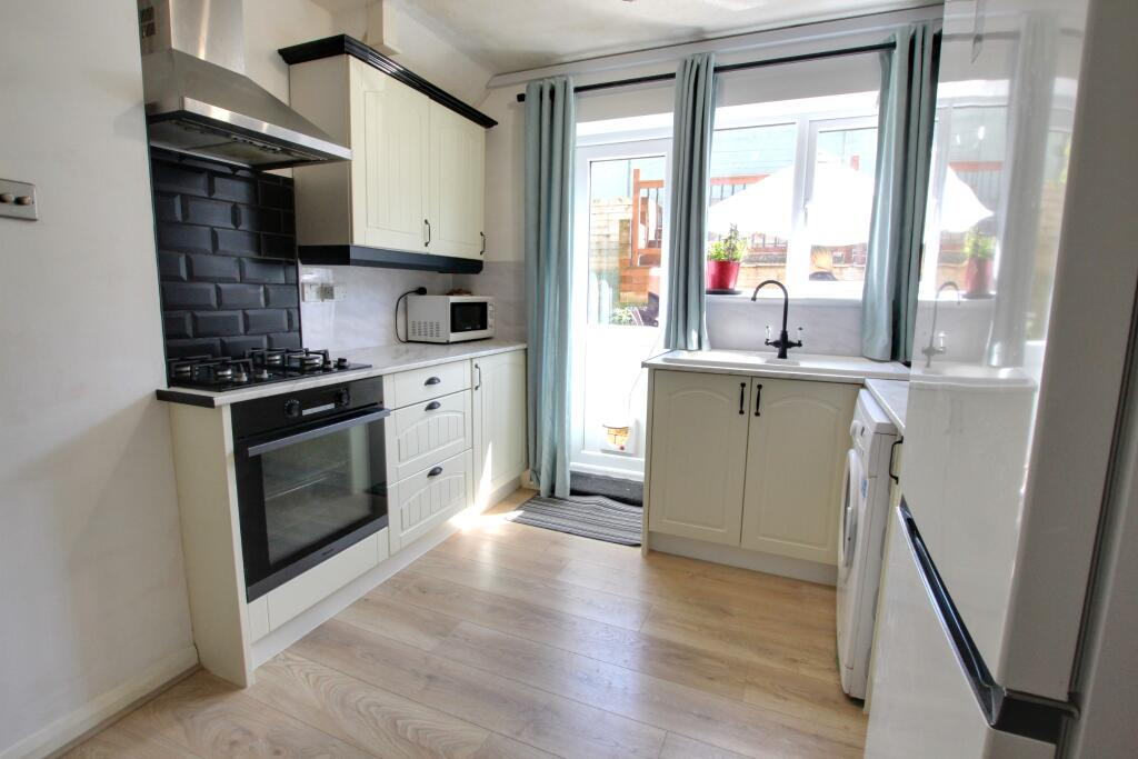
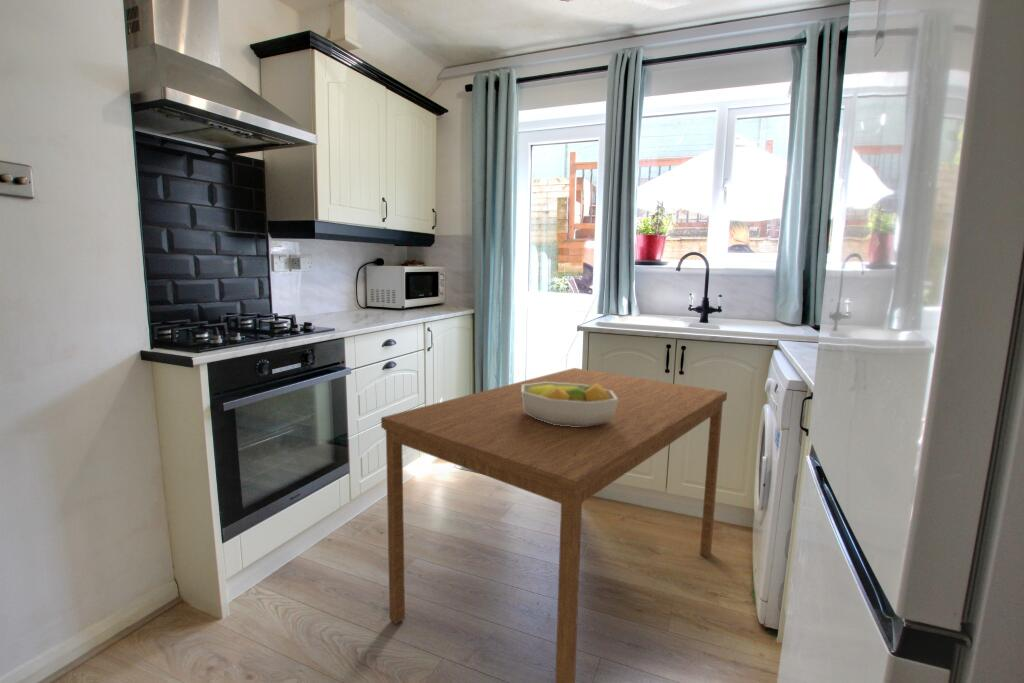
+ dining table [380,367,728,683]
+ fruit bowl [522,382,618,427]
